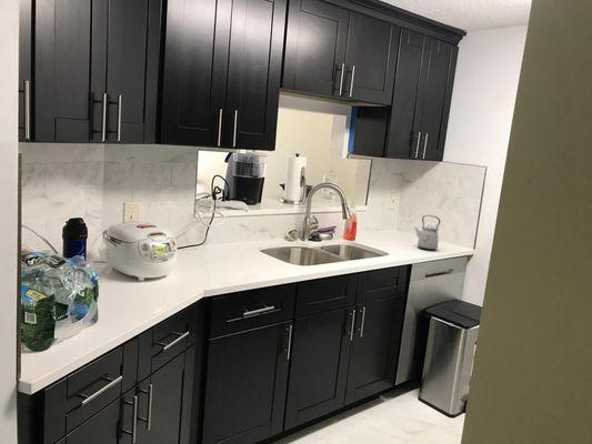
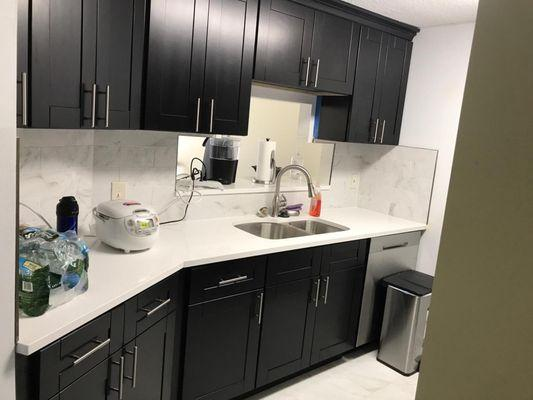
- kettle [413,214,441,251]
